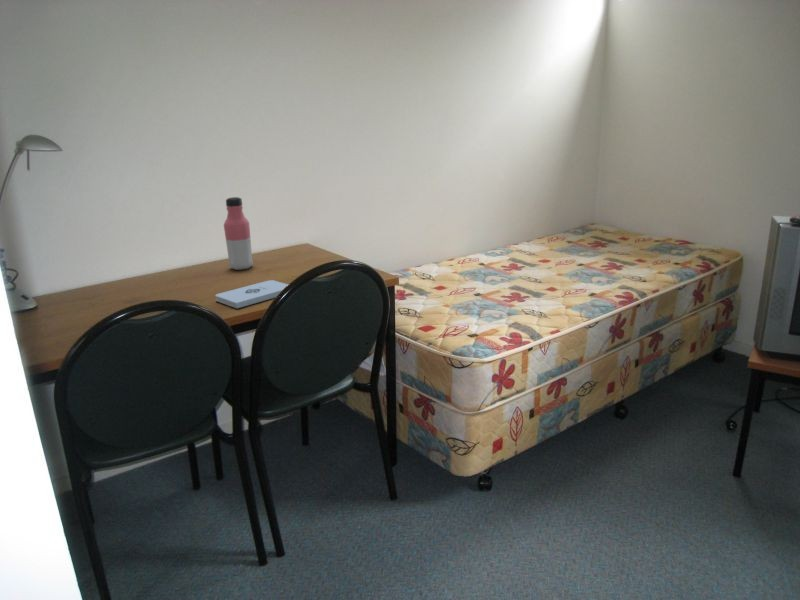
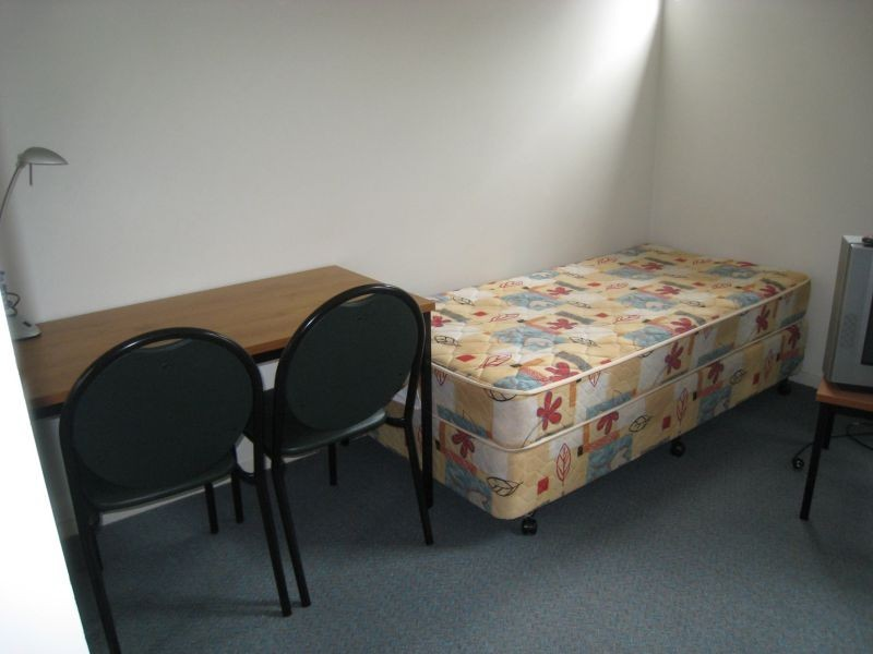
- notepad [214,279,289,309]
- water bottle [223,196,254,271]
